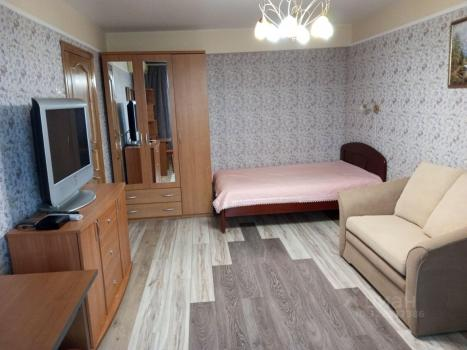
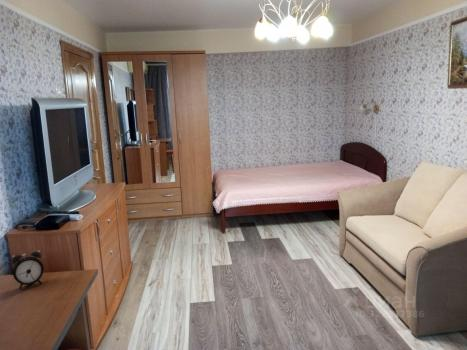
+ alarm clock [11,250,45,290]
